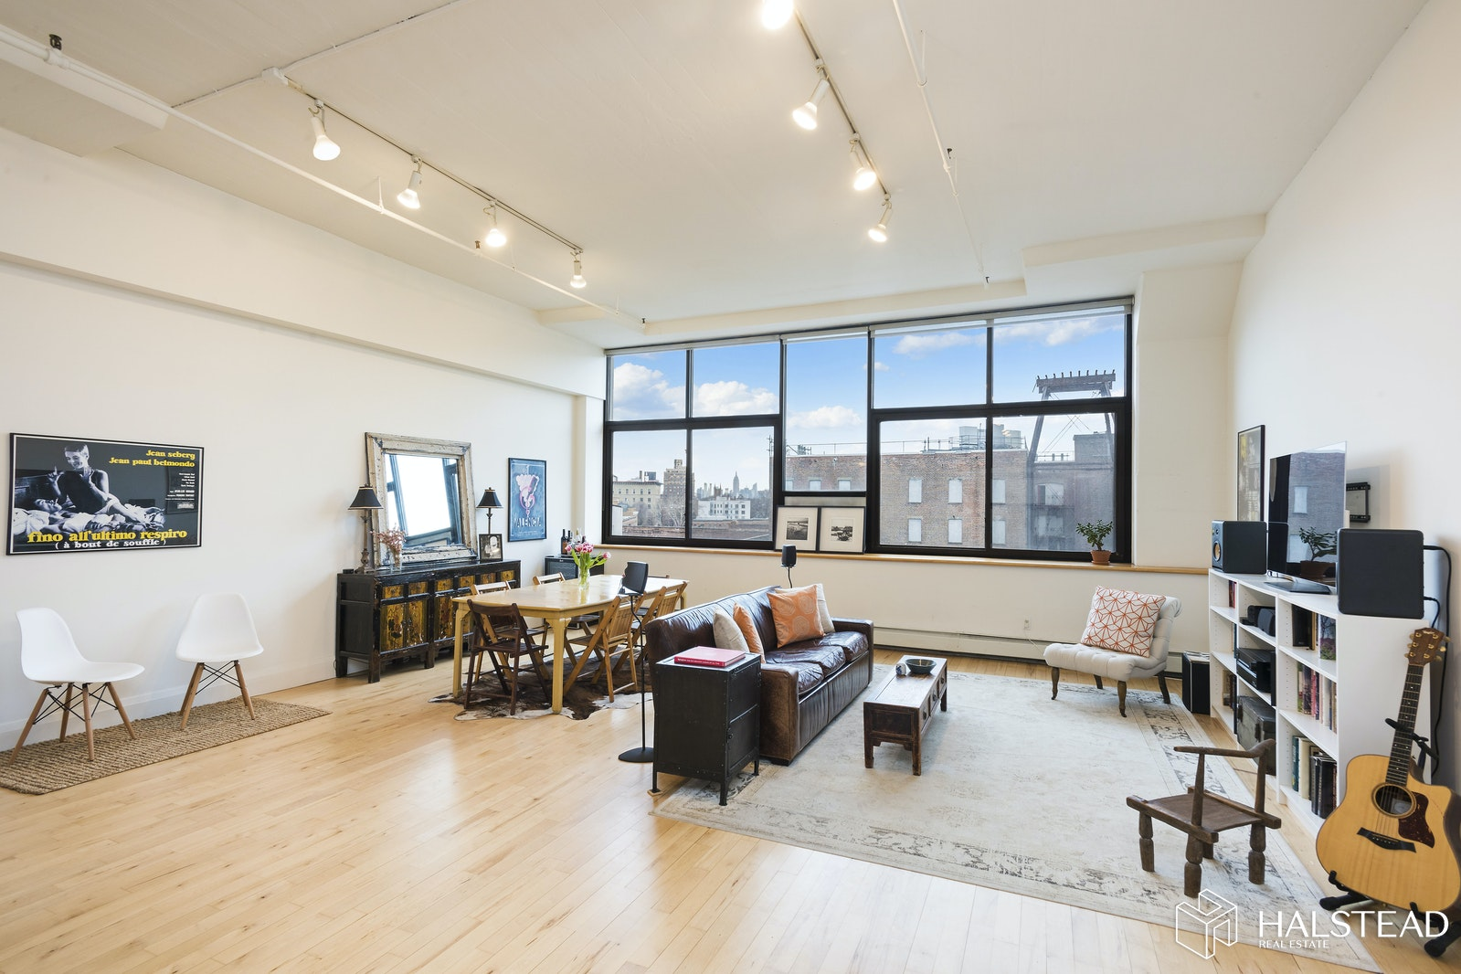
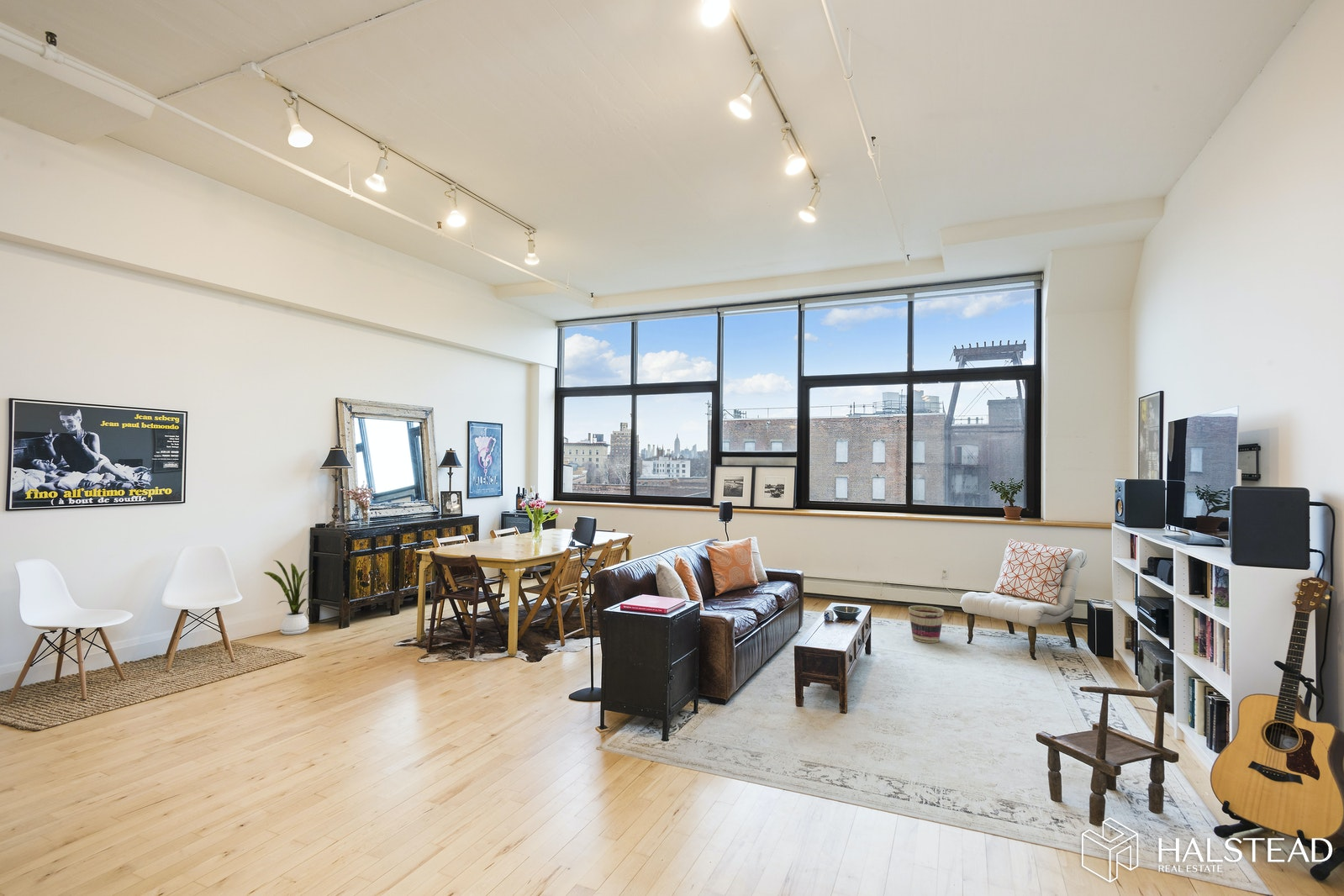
+ house plant [263,560,314,635]
+ basket [908,604,945,644]
